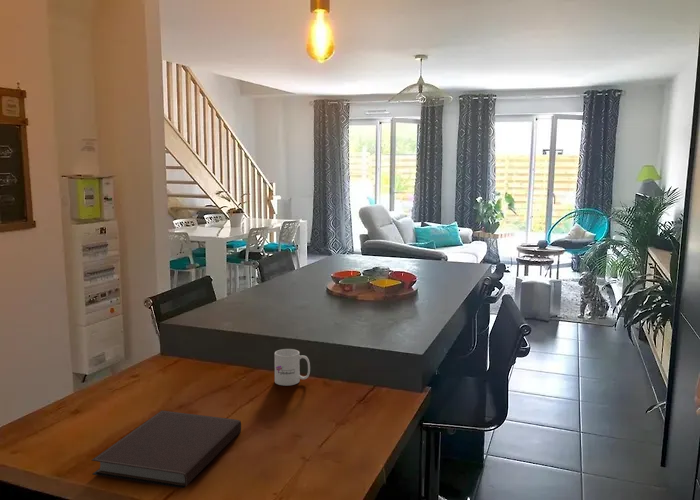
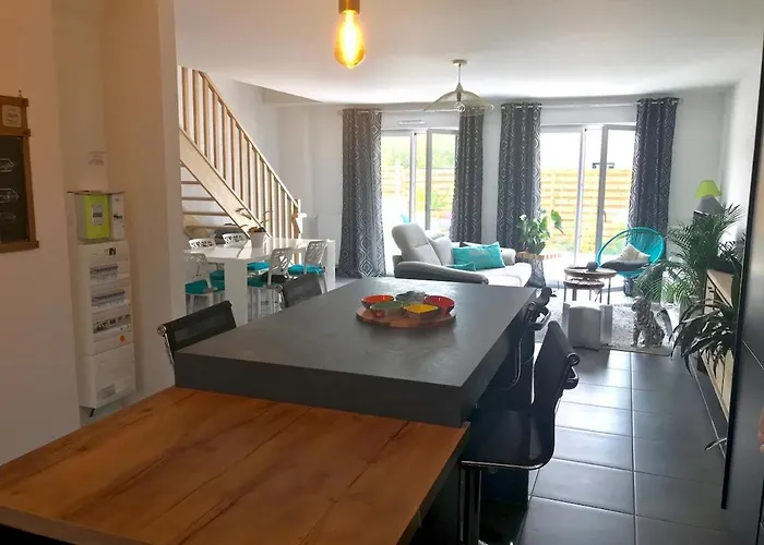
- mug [274,348,311,387]
- notebook [91,410,242,489]
